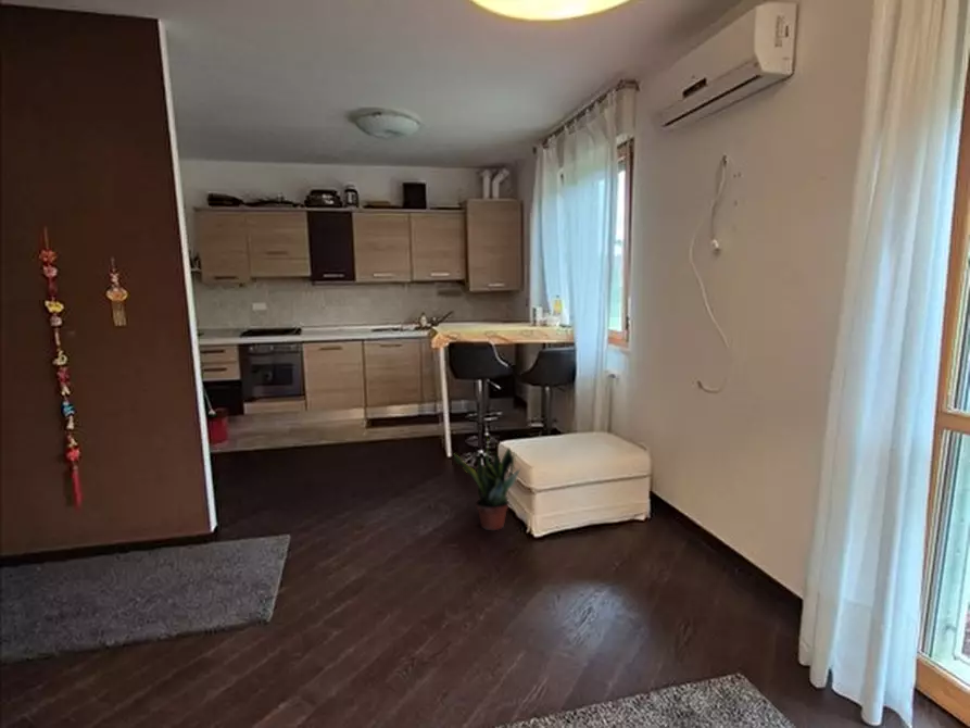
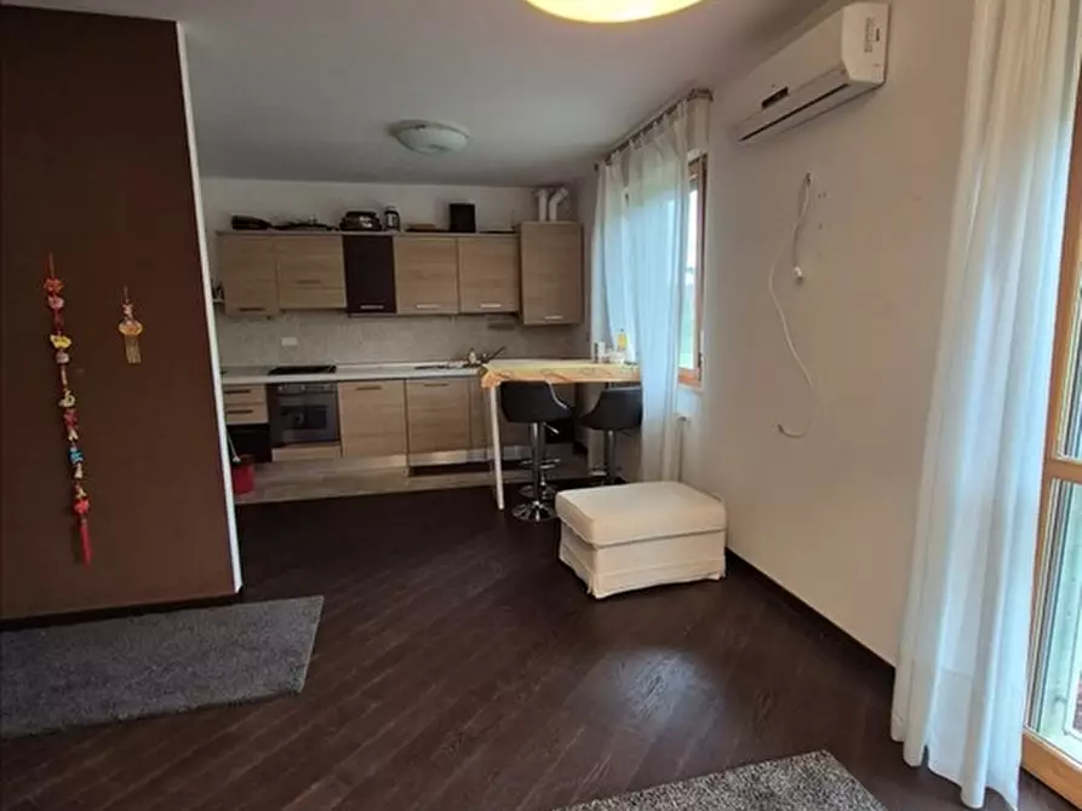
- potted plant [452,434,522,531]
